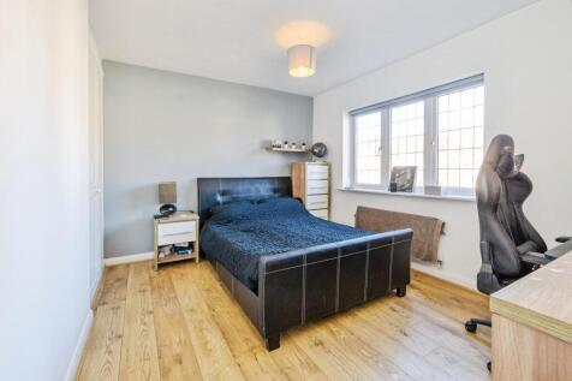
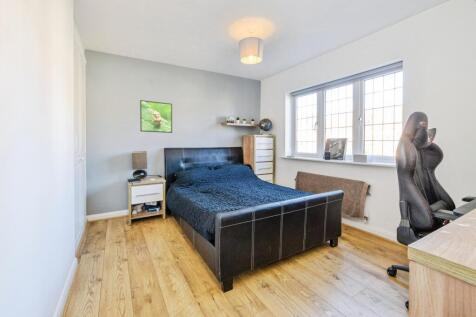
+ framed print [139,99,173,134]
